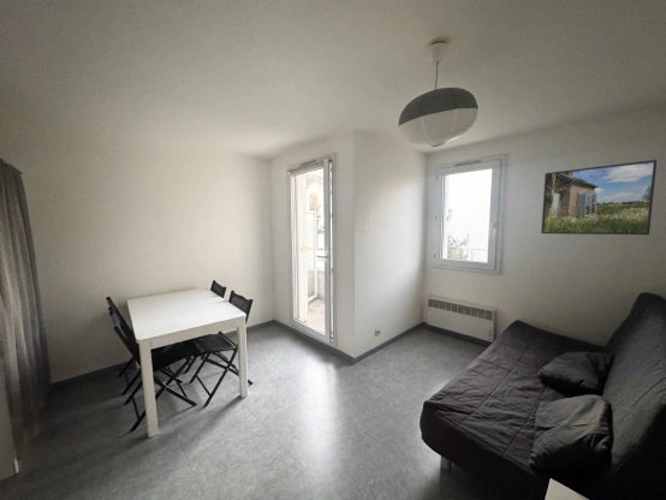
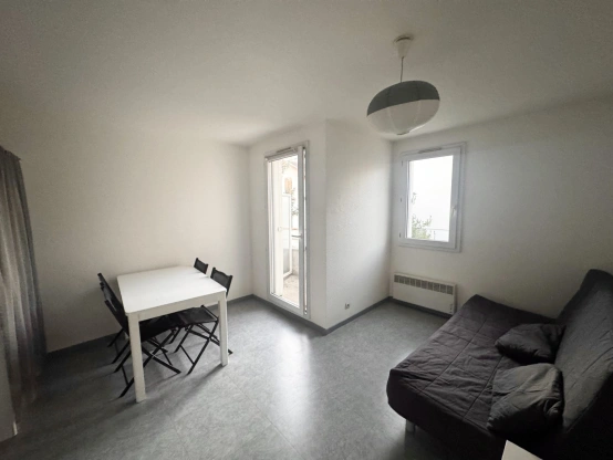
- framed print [540,159,658,236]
